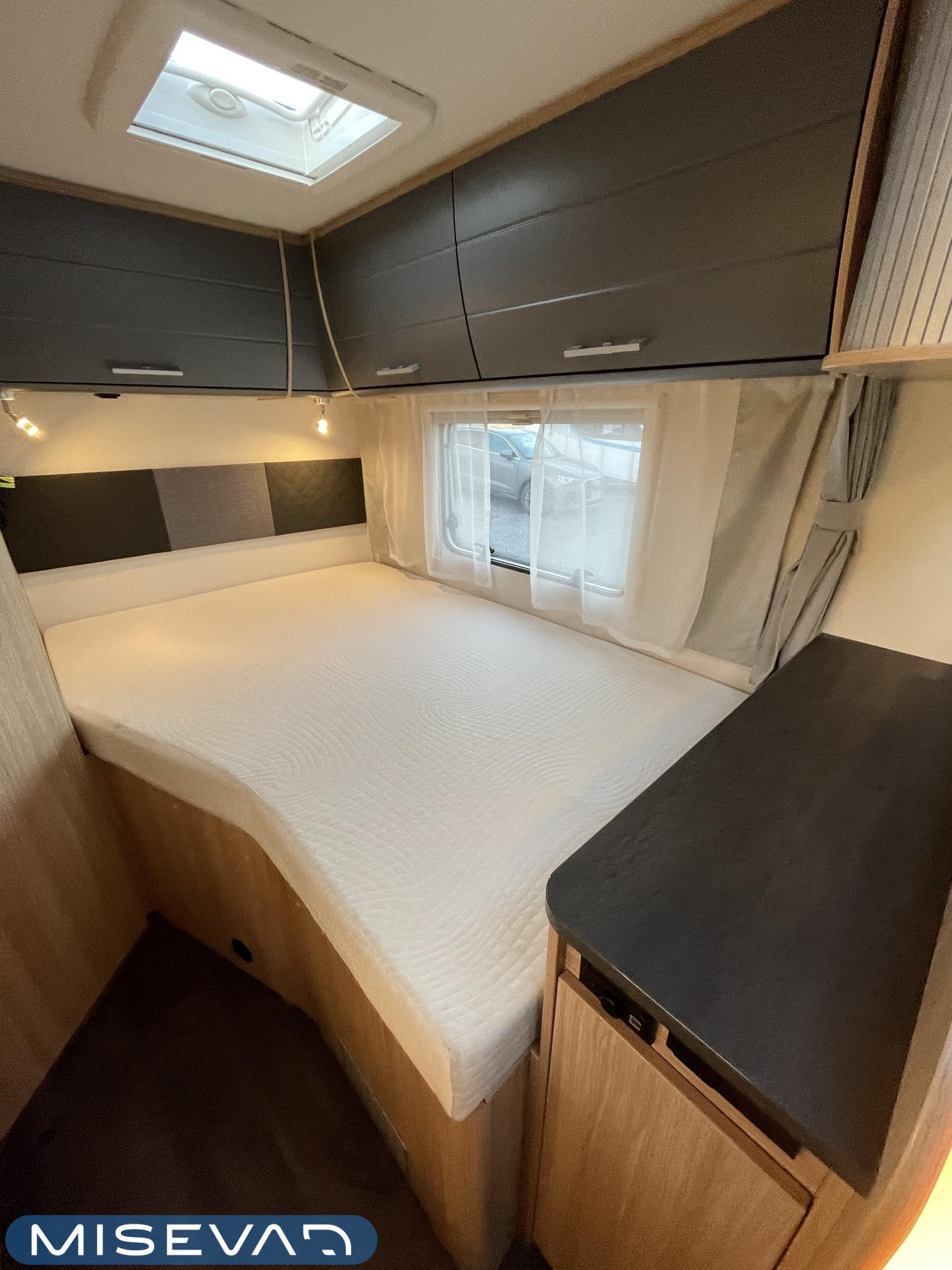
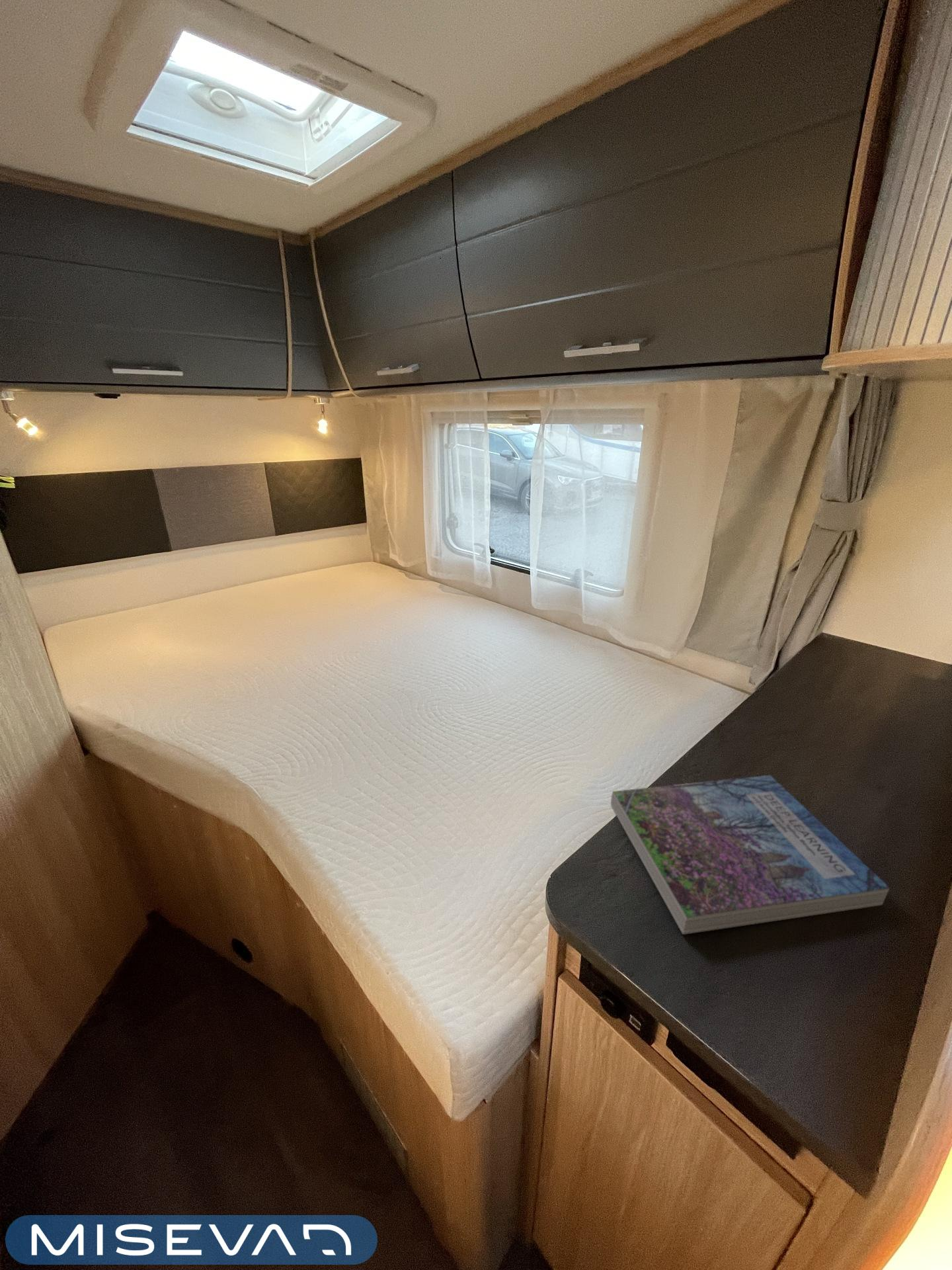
+ book [610,775,891,935]
